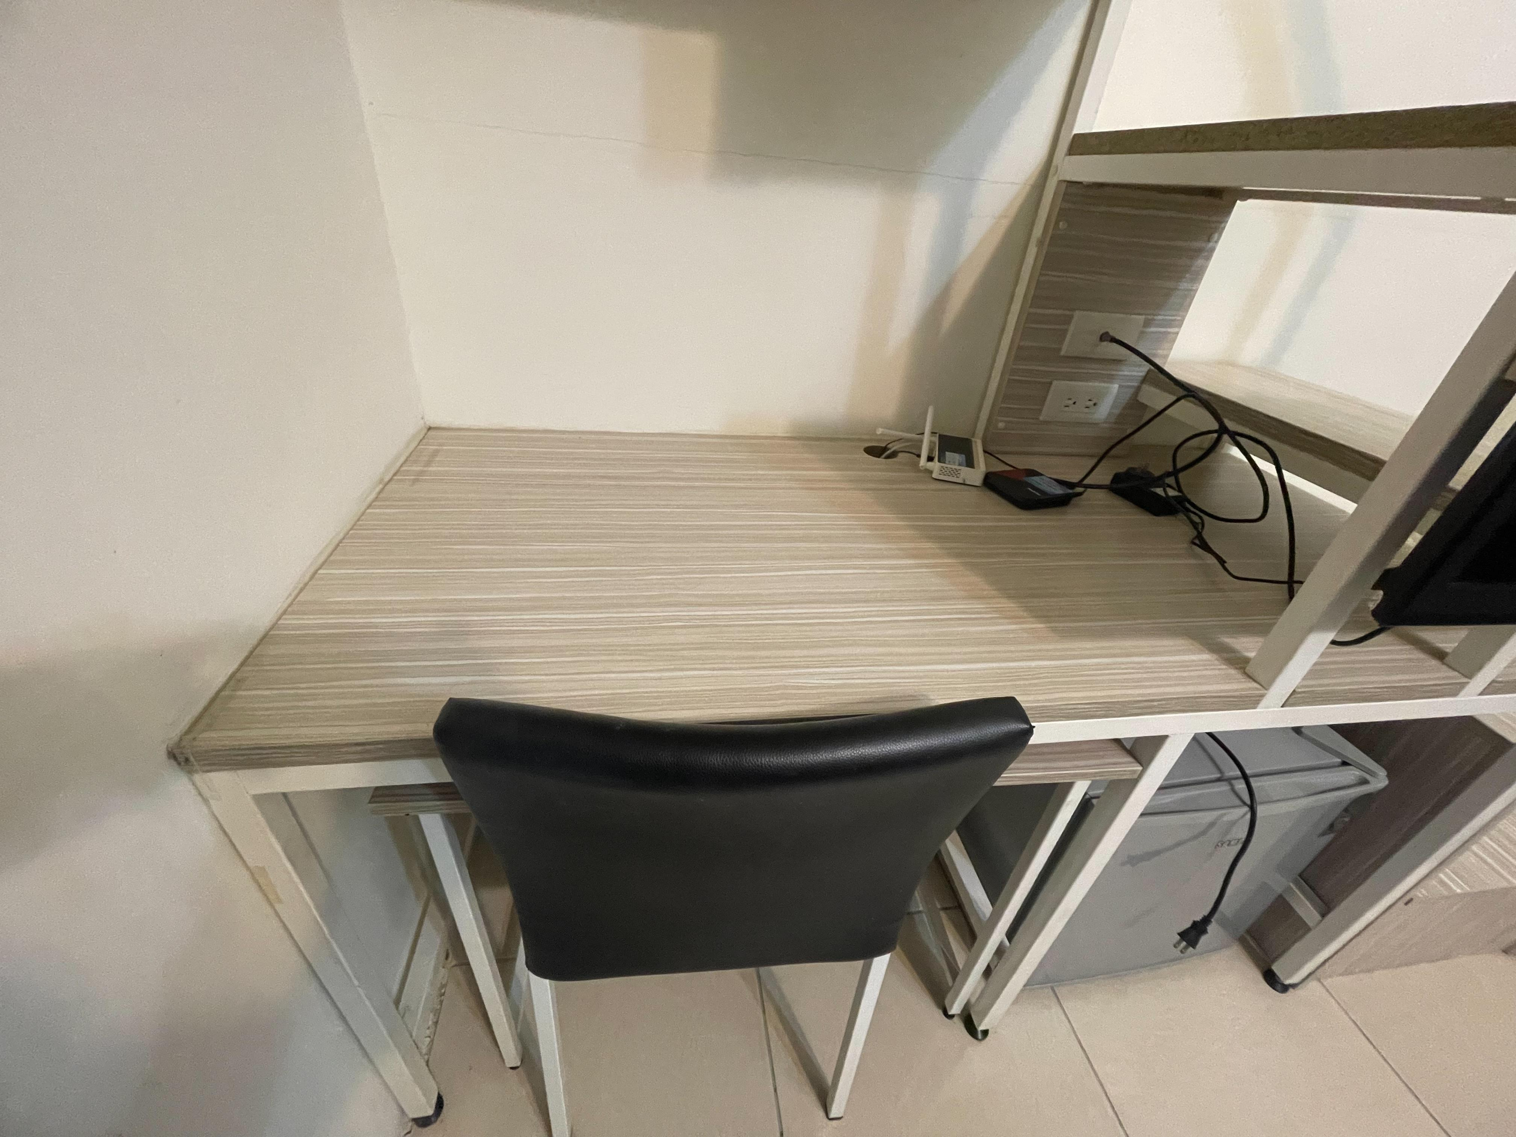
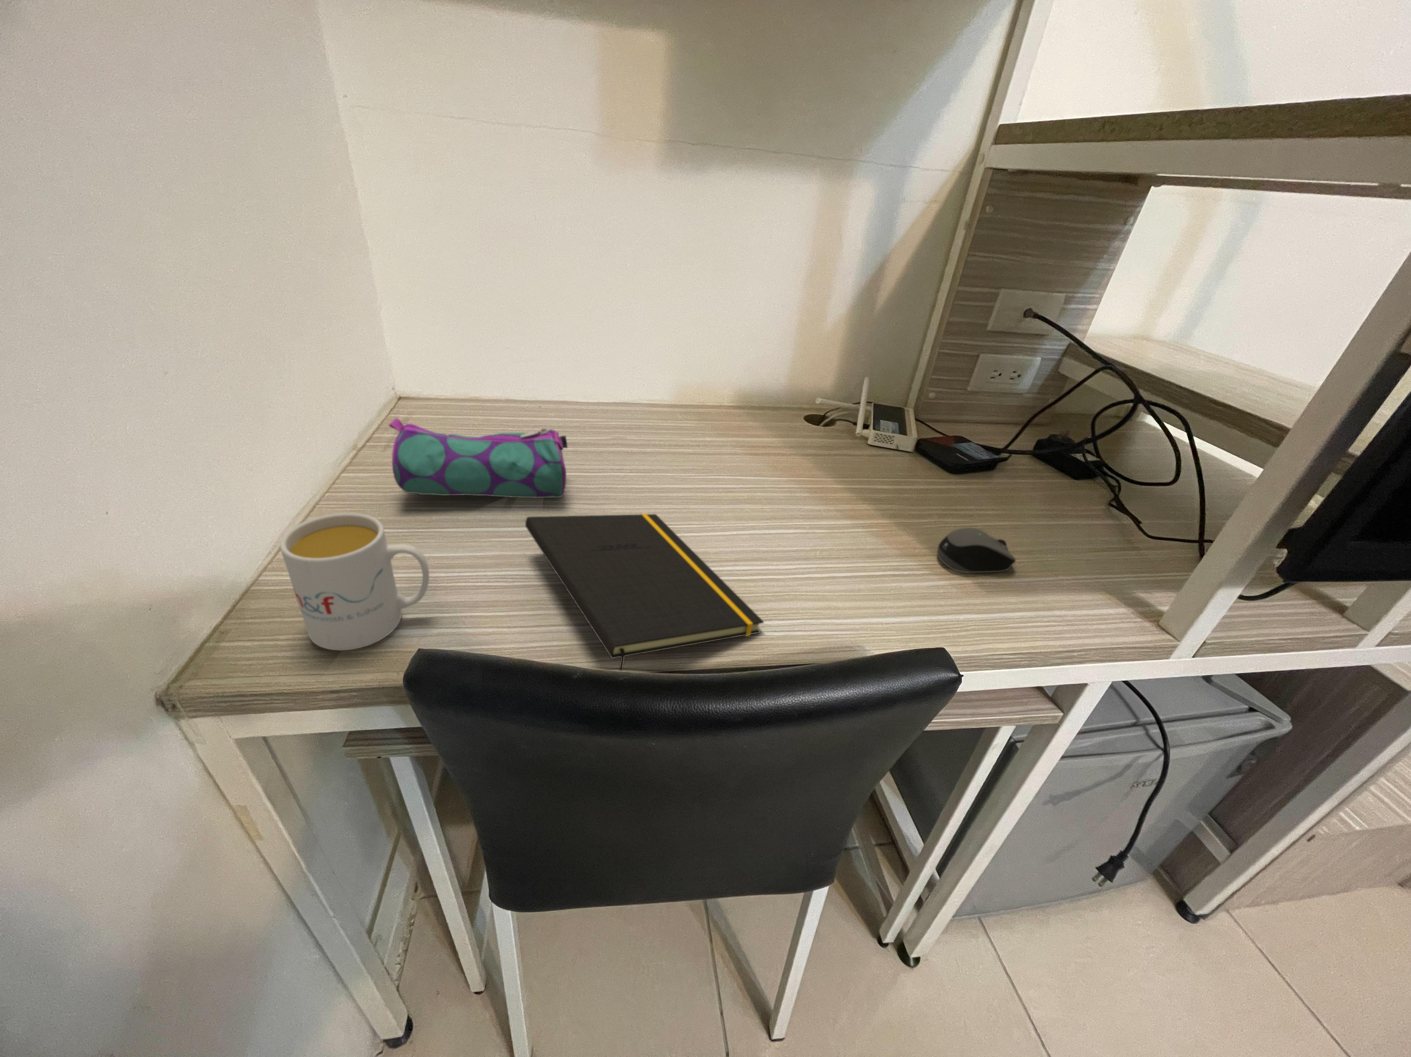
+ computer mouse [937,527,1017,573]
+ pencil case [389,417,568,499]
+ mug [280,513,429,651]
+ notepad [524,513,764,671]
